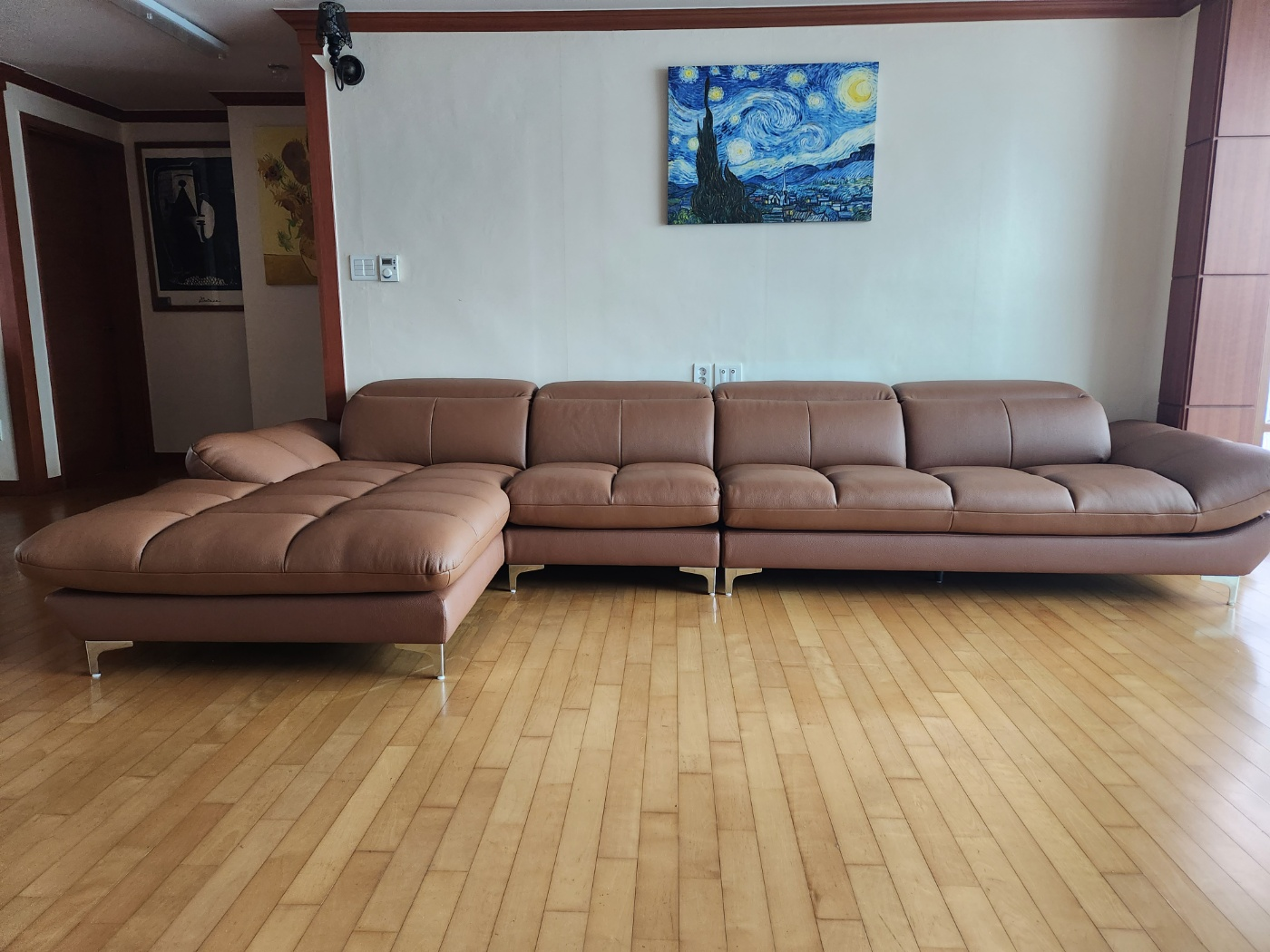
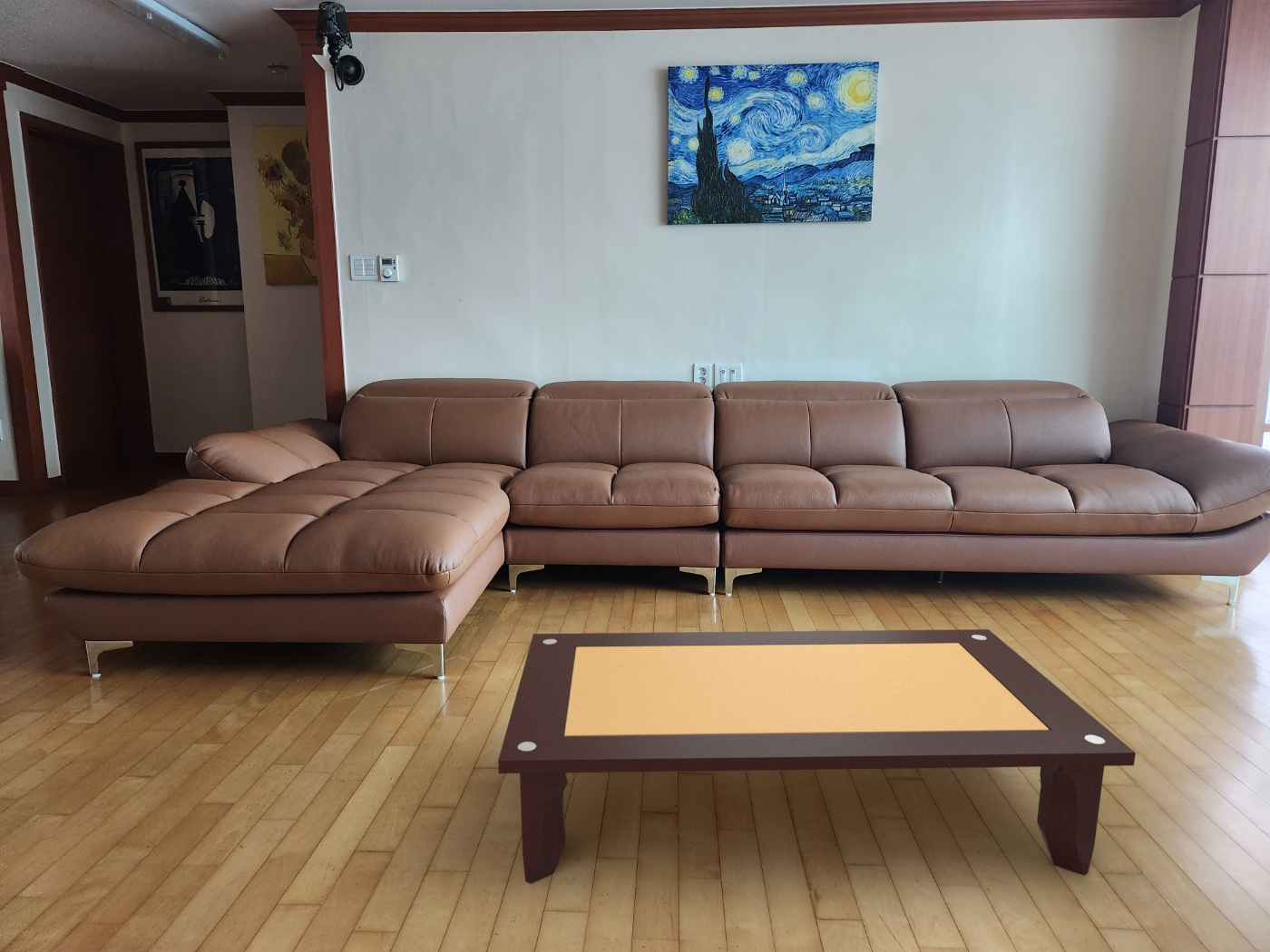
+ coffee table [497,628,1137,885]
